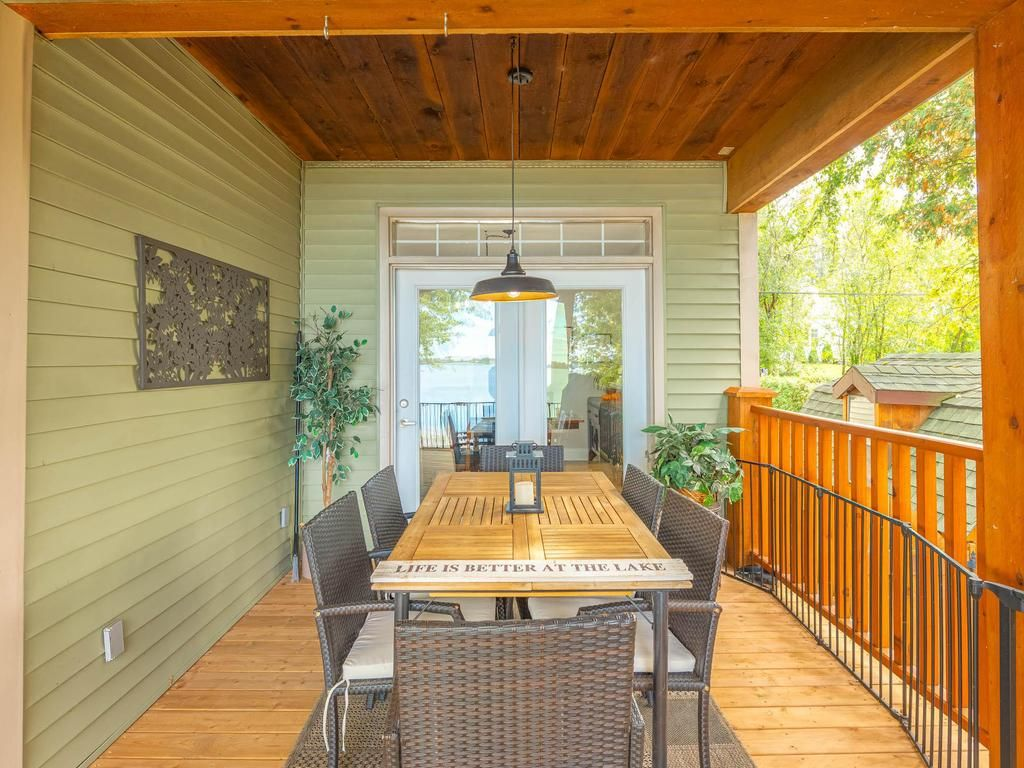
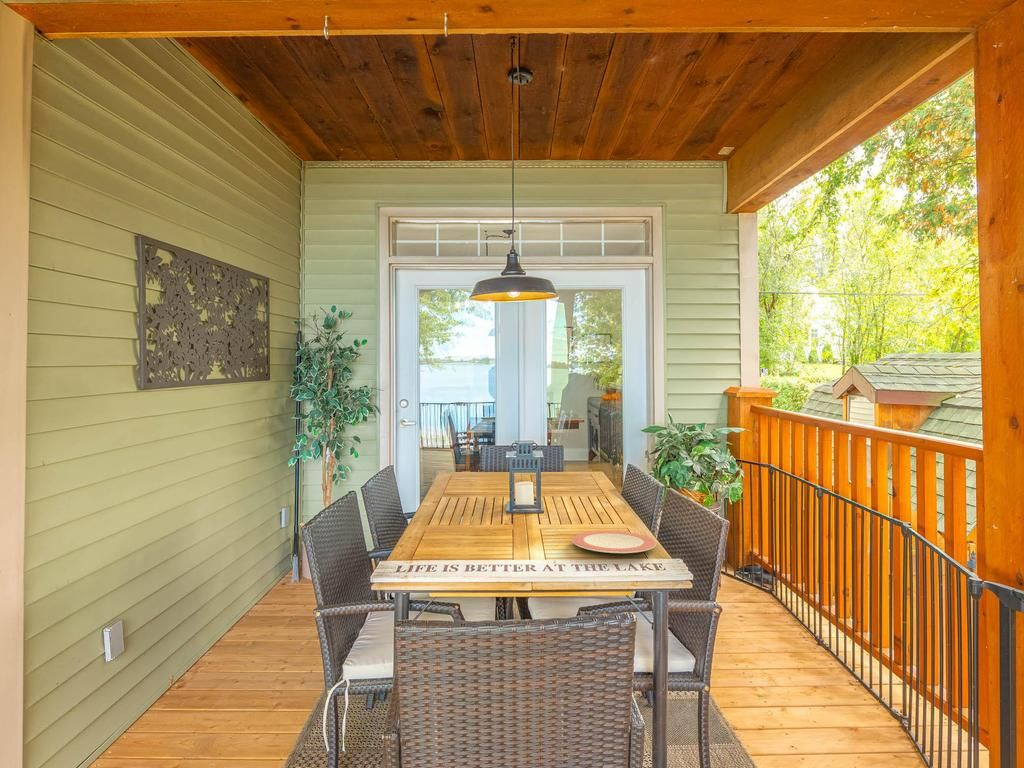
+ plate [571,530,657,554]
